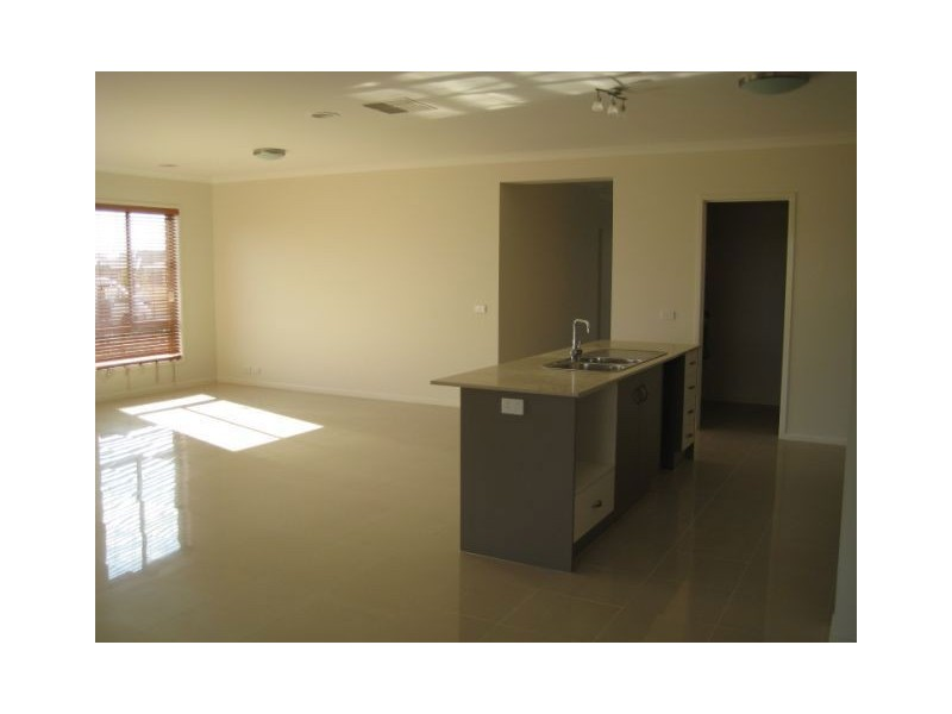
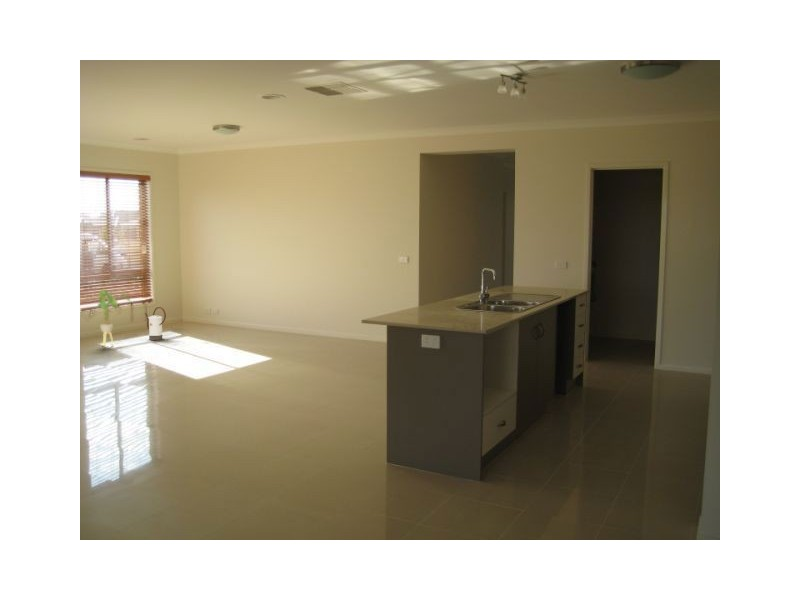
+ house plant [89,288,132,348]
+ watering can [144,306,167,341]
